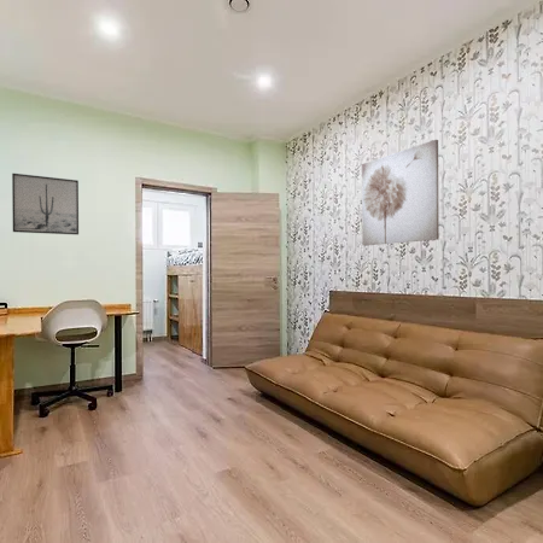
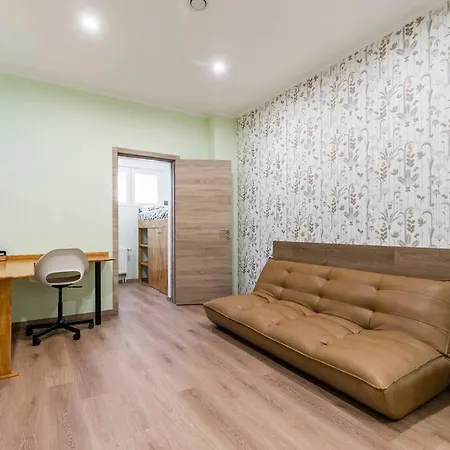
- wall art [361,139,440,246]
- wall art [11,173,80,235]
